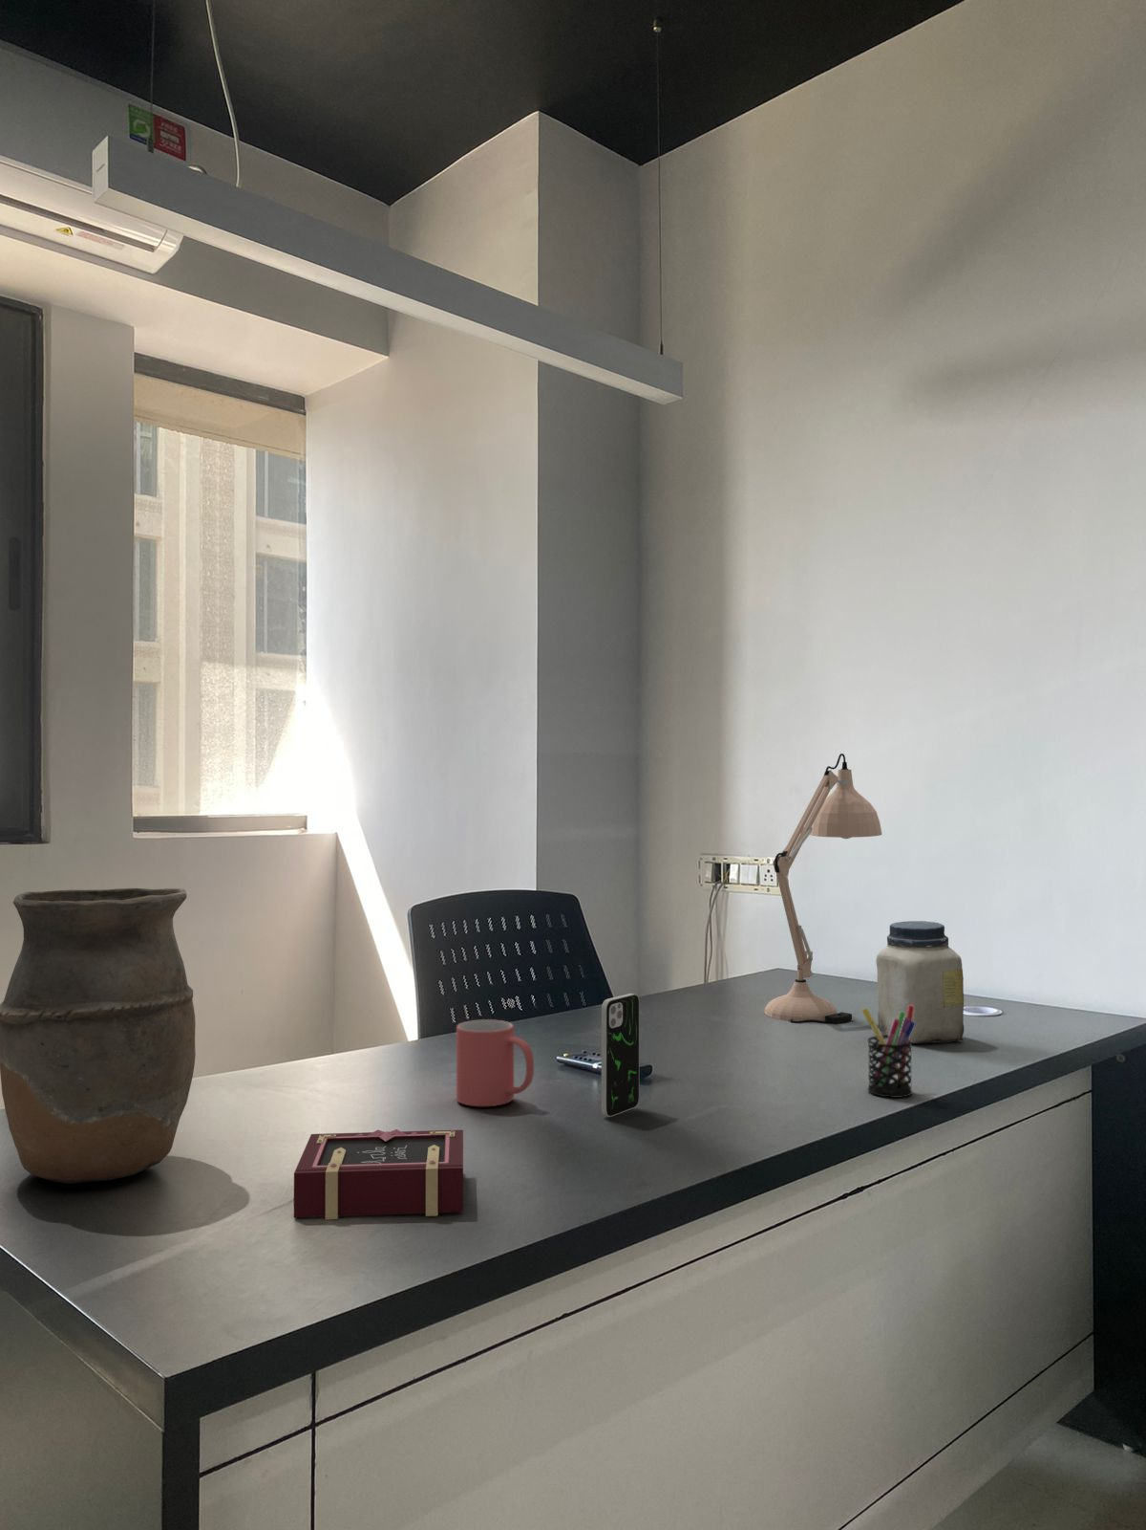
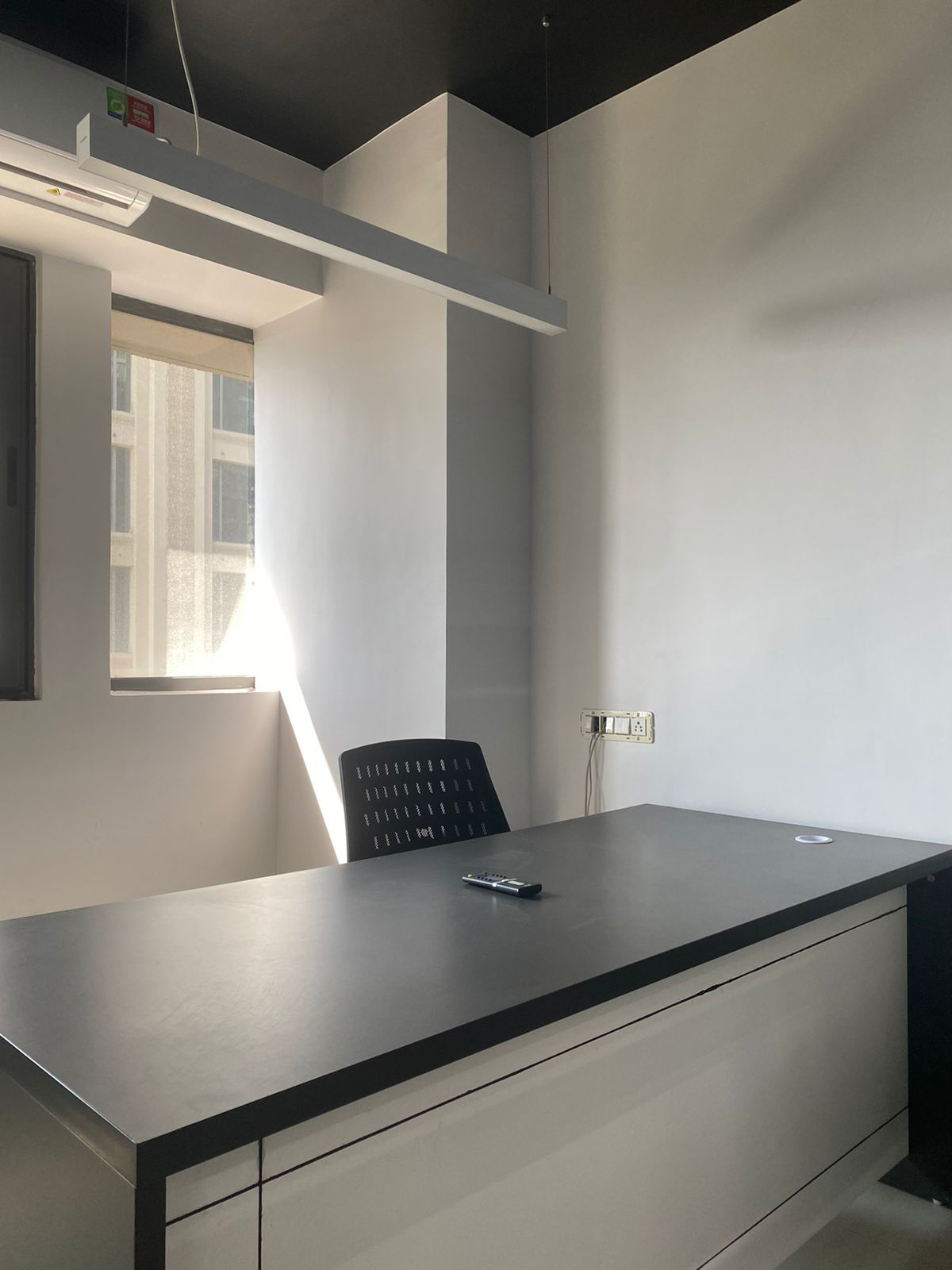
- pen holder [862,1005,915,1099]
- desk lamp [764,753,882,1024]
- book [294,1129,465,1220]
- mug [455,1018,534,1107]
- smartphone [601,993,640,1118]
- vase [0,888,196,1184]
- jar [875,920,964,1044]
